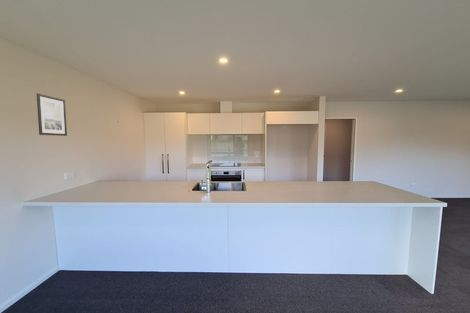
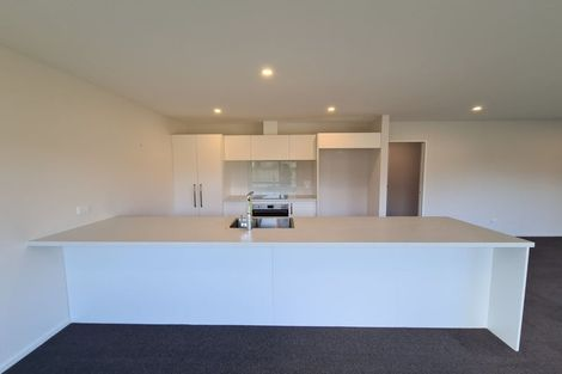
- wall art [36,93,68,137]
